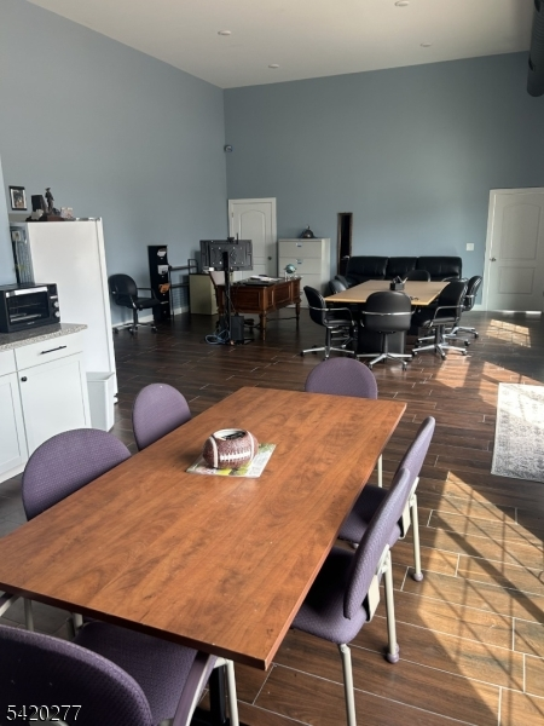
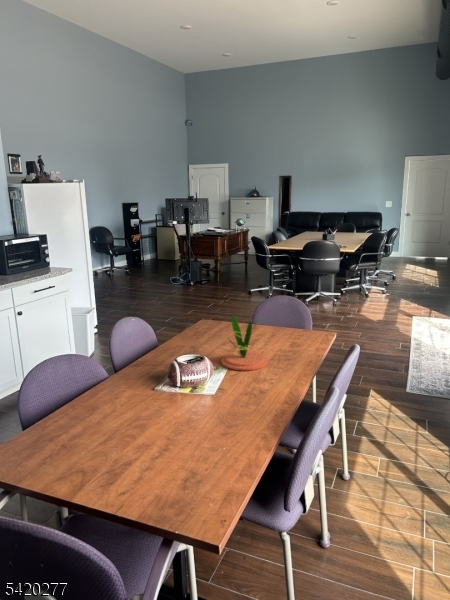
+ plant [220,314,269,371]
